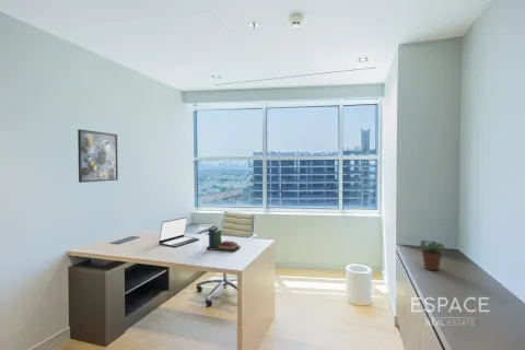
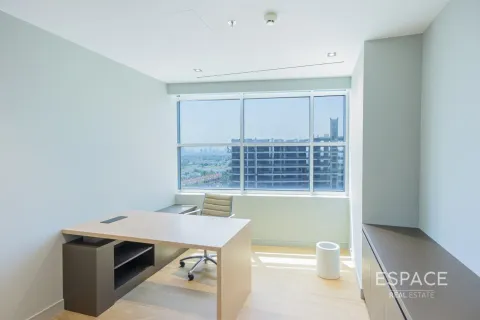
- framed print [77,128,119,184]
- book [206,226,242,253]
- laptop [158,215,200,248]
- potted plant [418,240,446,271]
